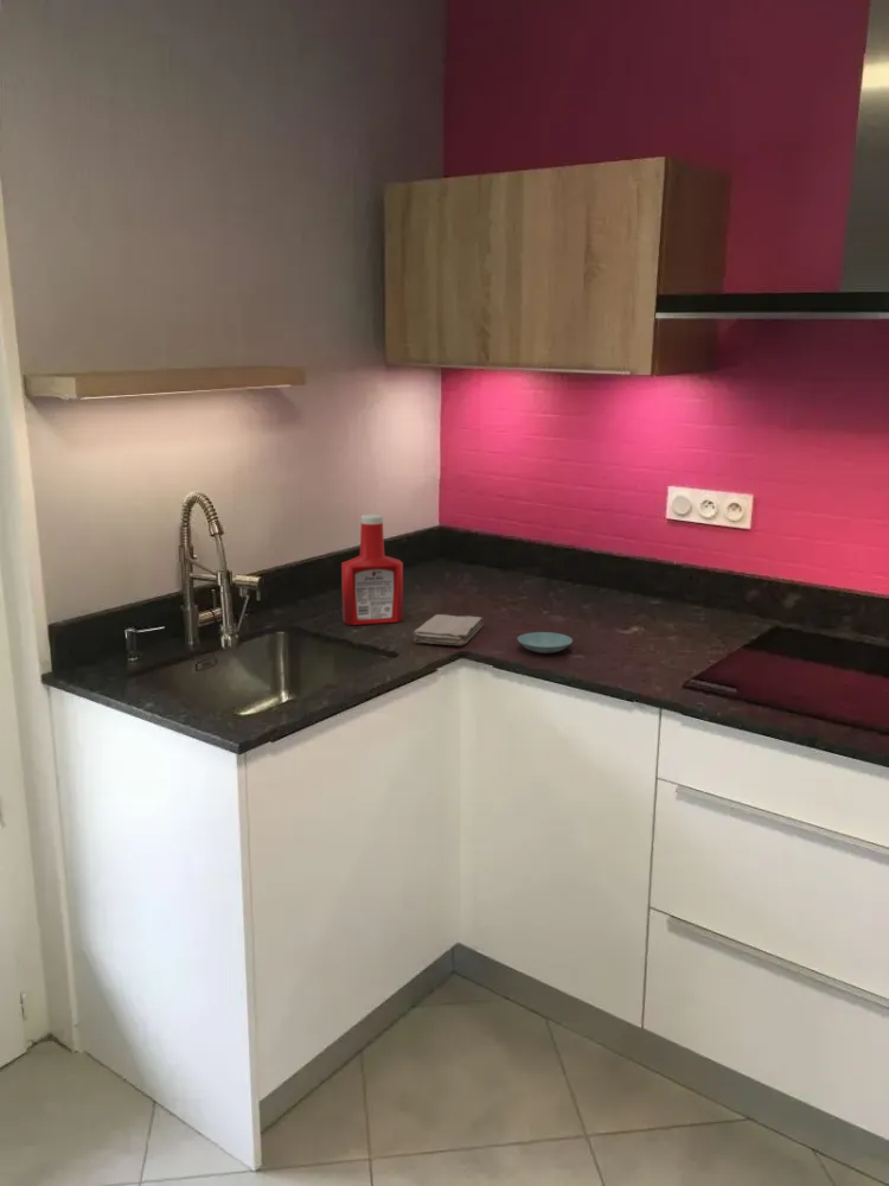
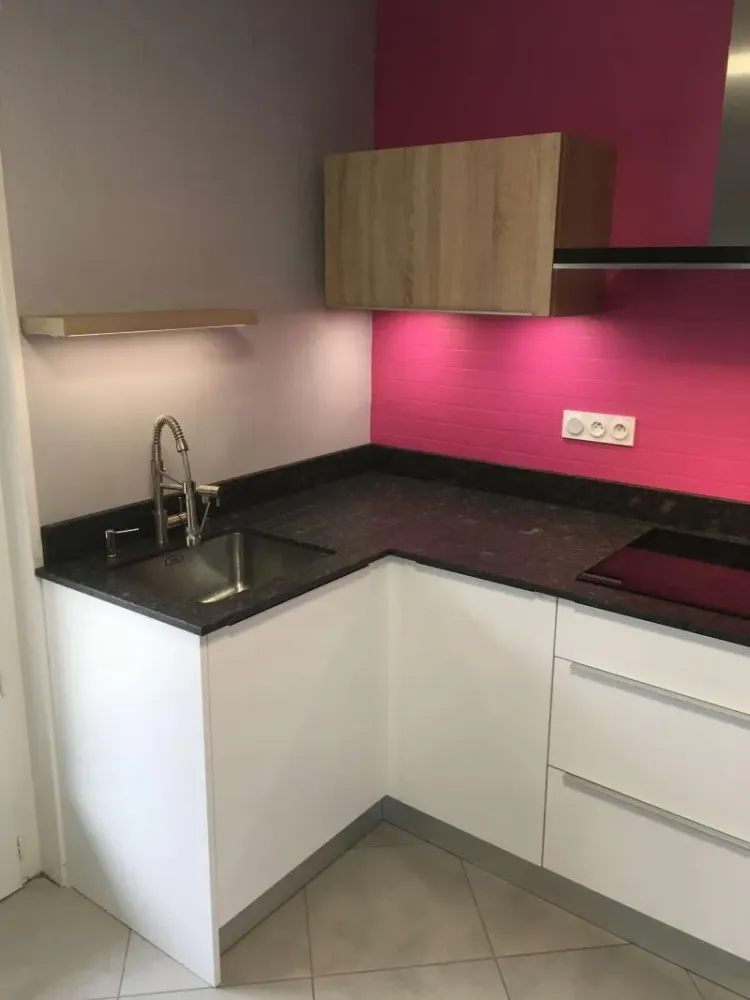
- saucer [517,631,574,655]
- soap bottle [340,512,404,626]
- washcloth [412,613,484,646]
